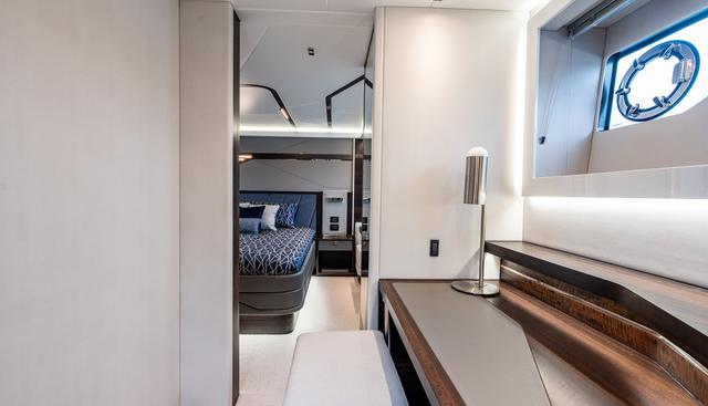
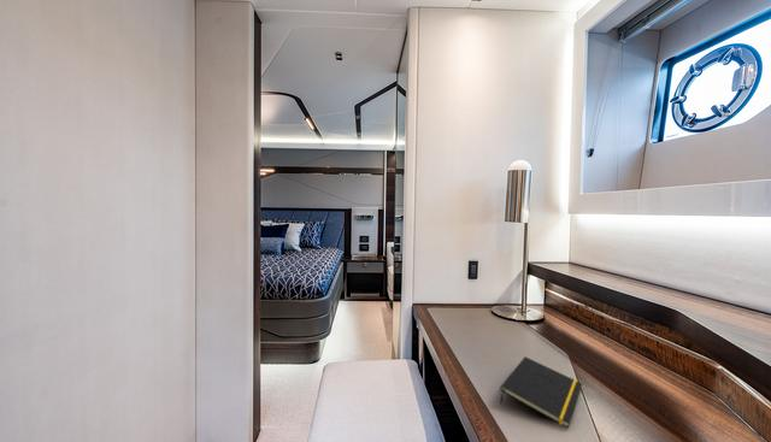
+ notepad [499,355,583,429]
